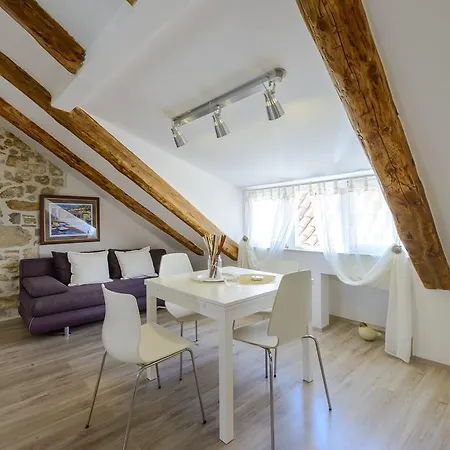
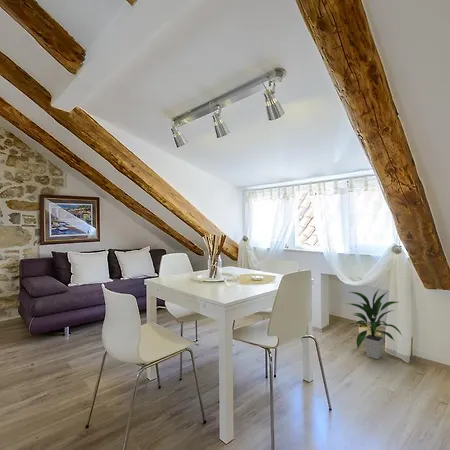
+ indoor plant [345,288,405,360]
